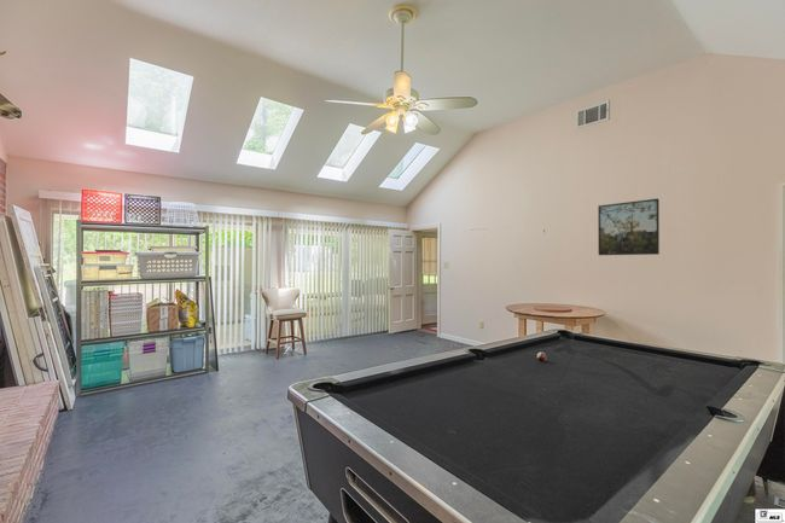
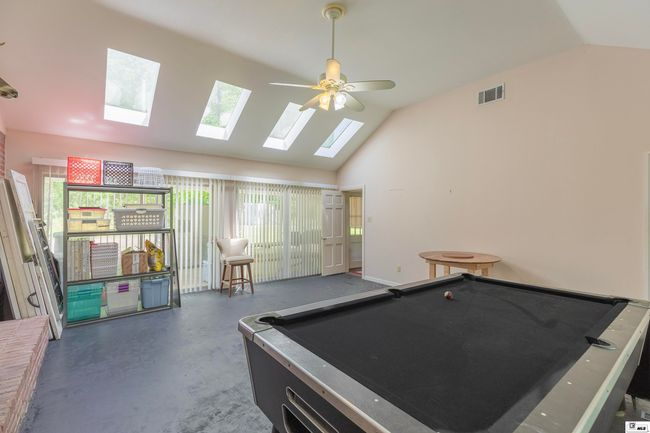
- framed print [597,198,661,256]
